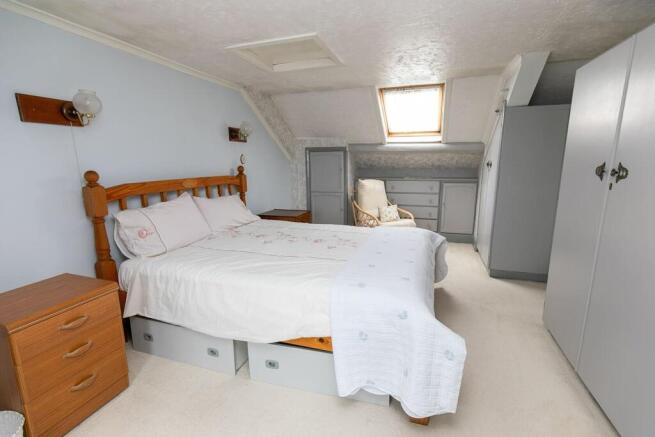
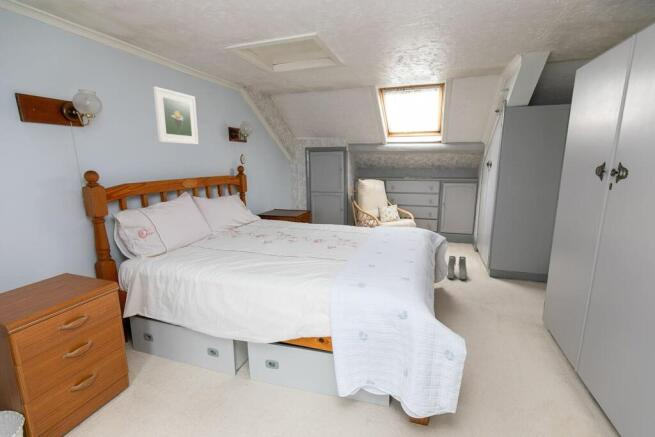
+ boots [446,255,468,281]
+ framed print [153,86,199,145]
